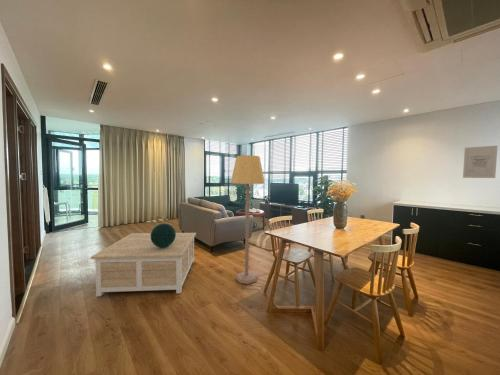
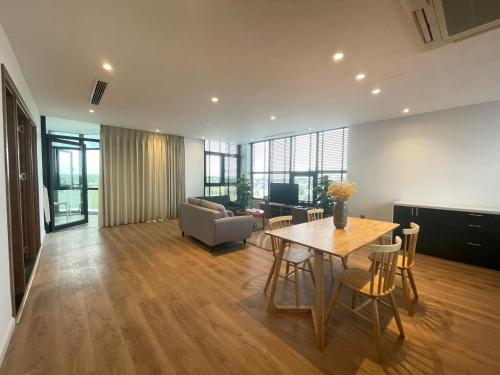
- wall art [462,145,499,179]
- decorative sphere [150,223,176,247]
- lamp [230,154,266,285]
- coffee table [90,232,197,297]
